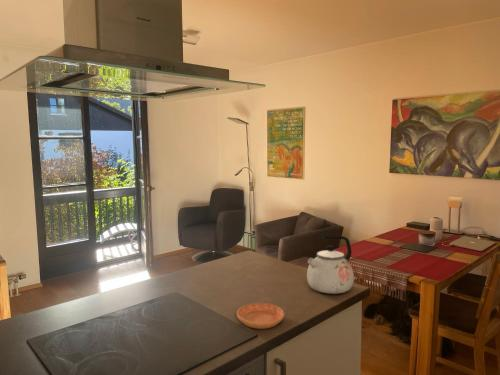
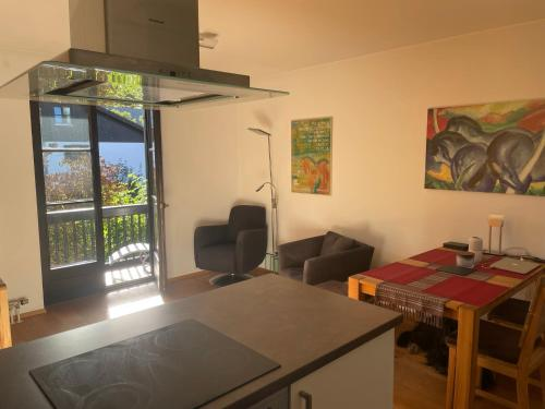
- saucer [236,302,285,330]
- kettle [306,235,355,295]
